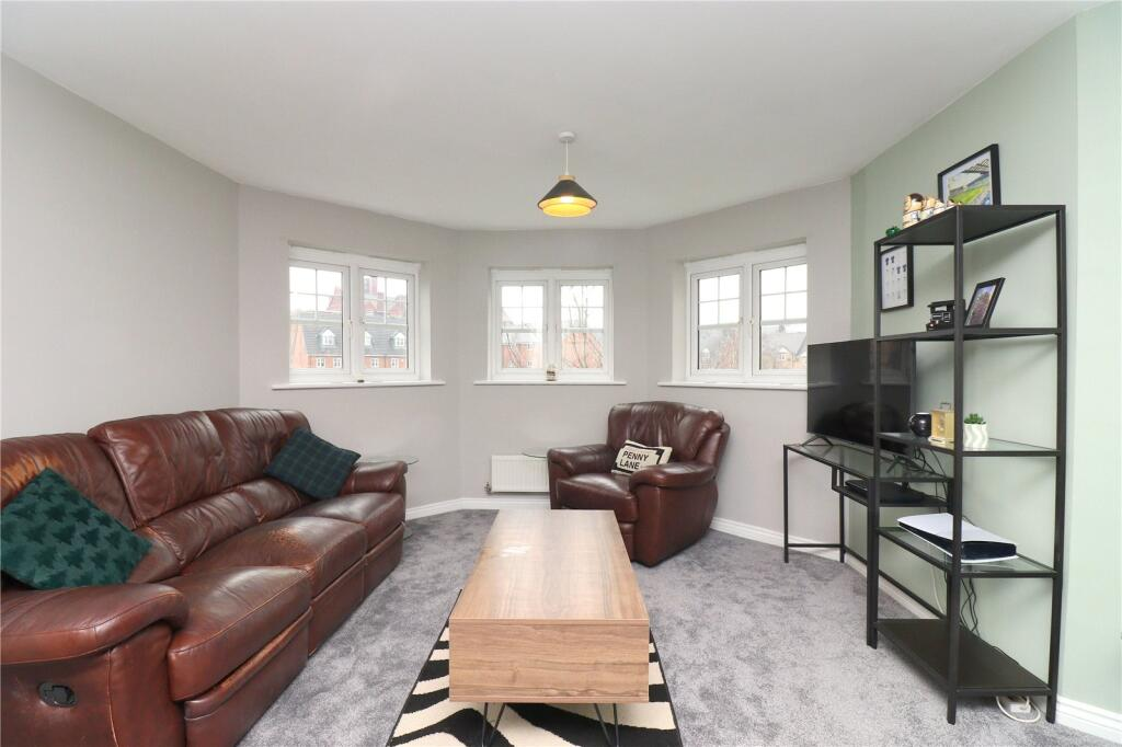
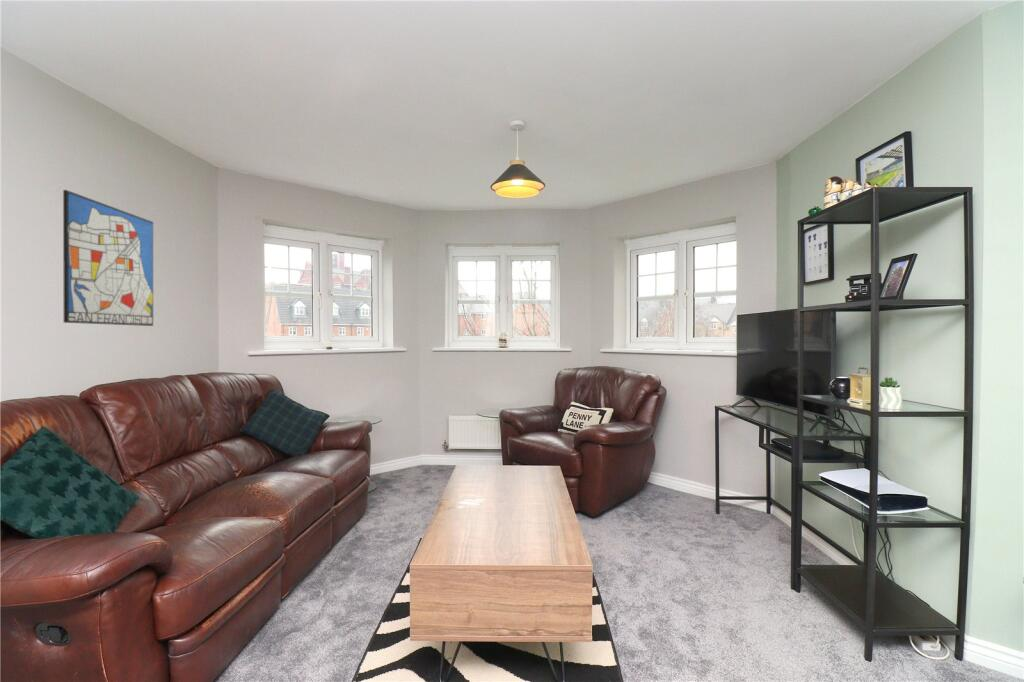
+ wall art [62,189,154,327]
